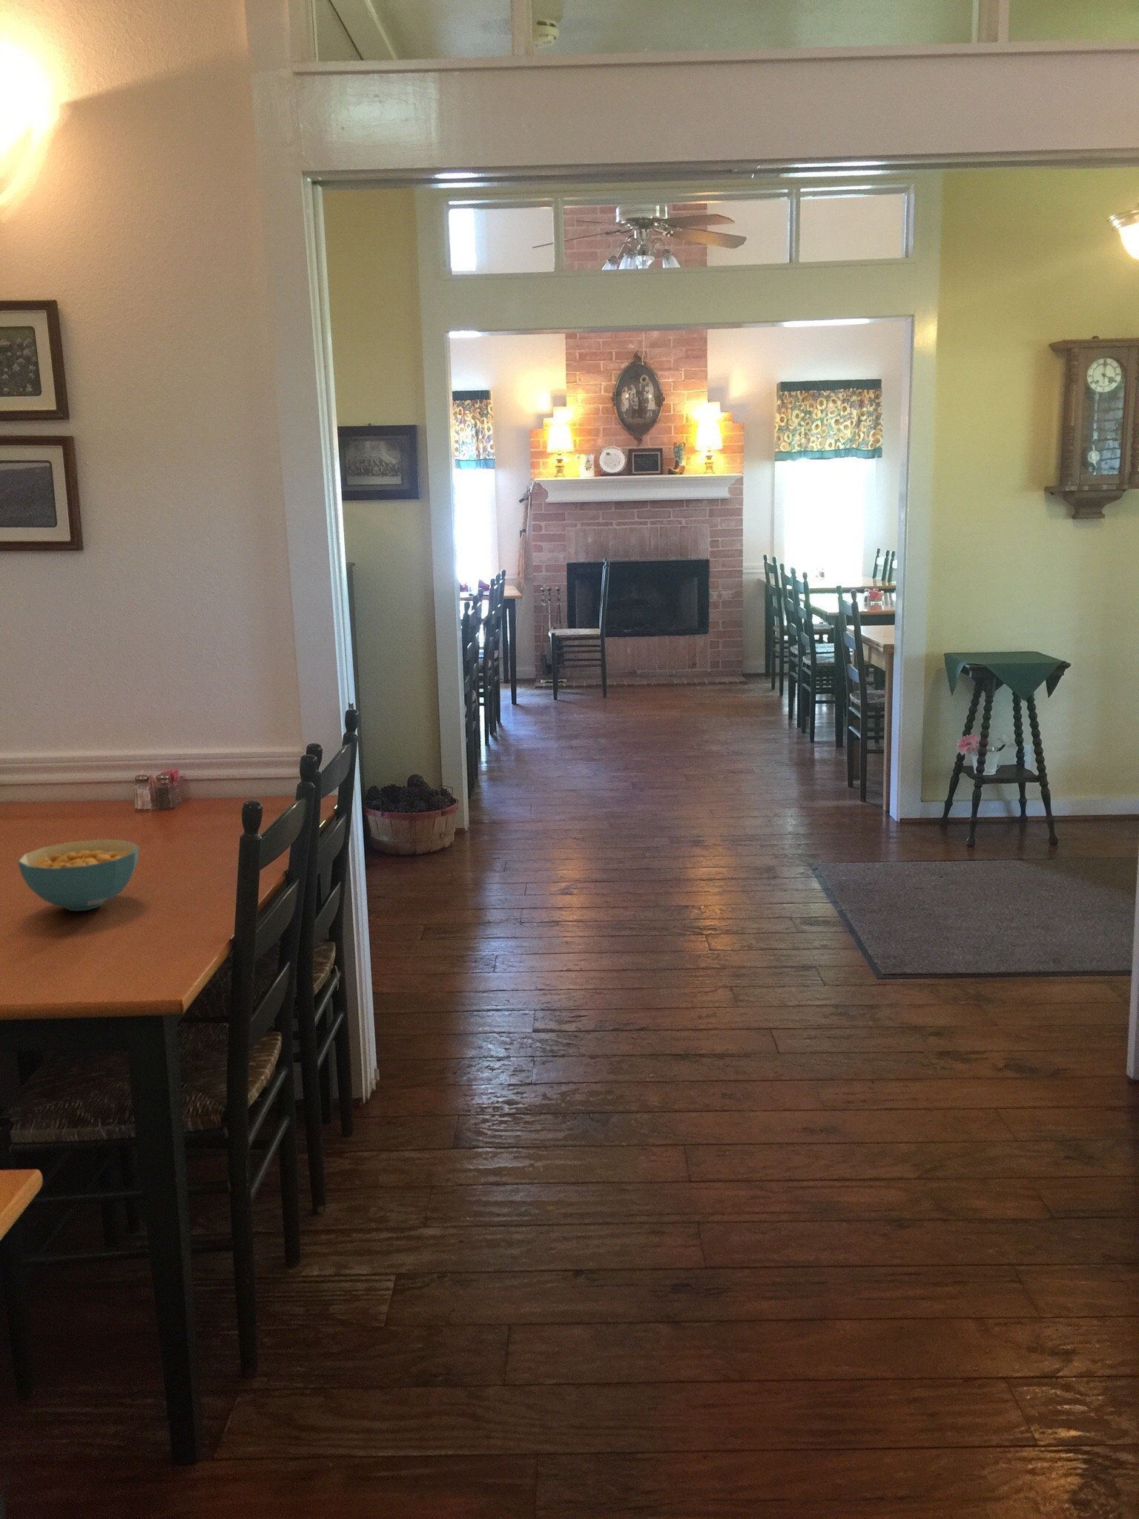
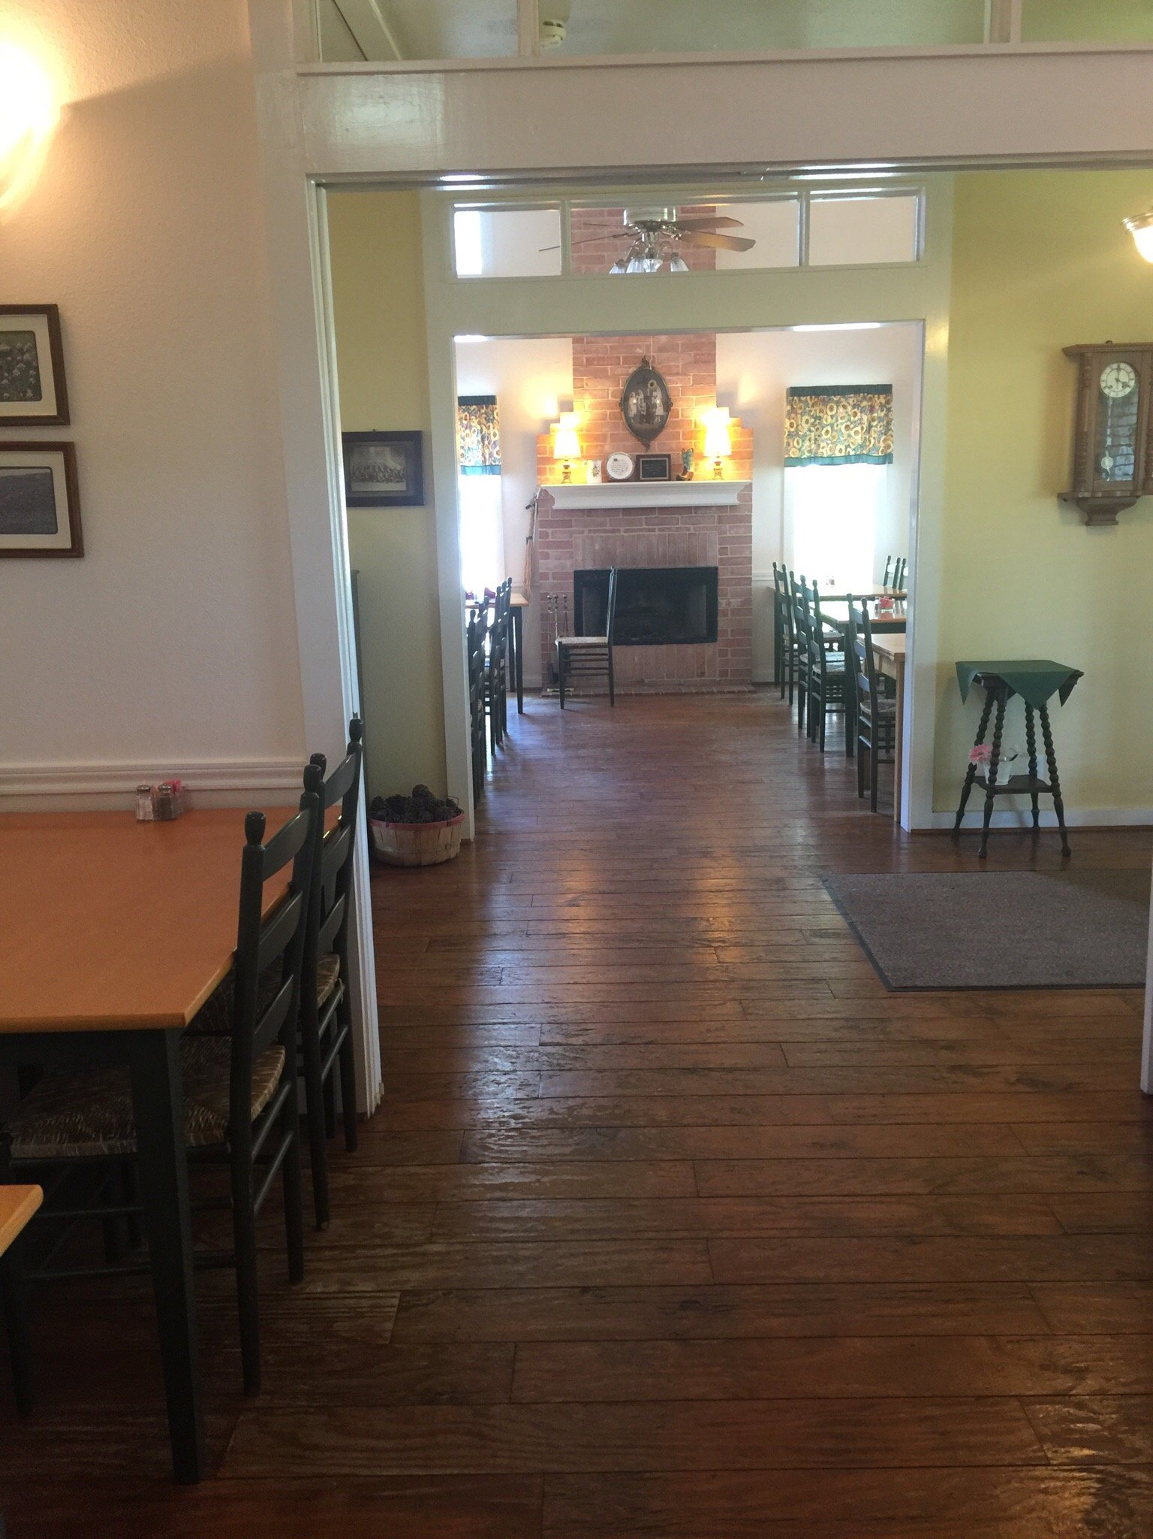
- cereal bowl [17,838,140,911]
